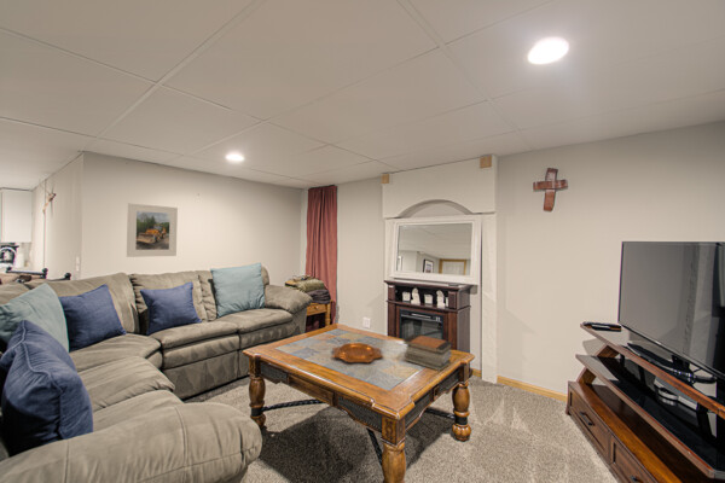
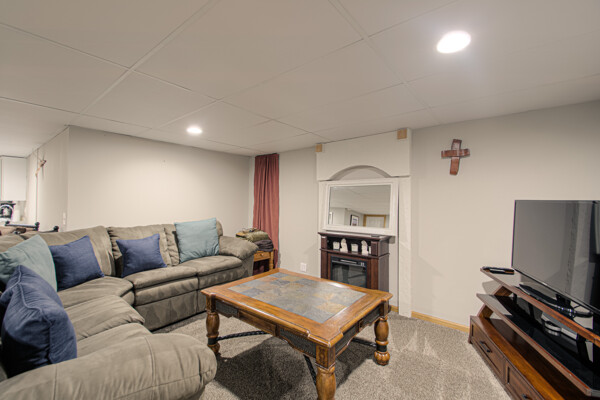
- decorative bowl [331,342,384,363]
- book stack [401,332,453,372]
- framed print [126,202,179,258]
